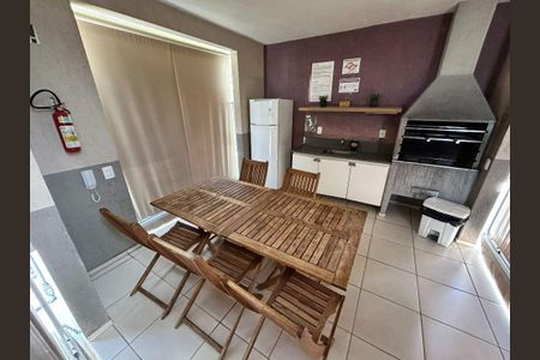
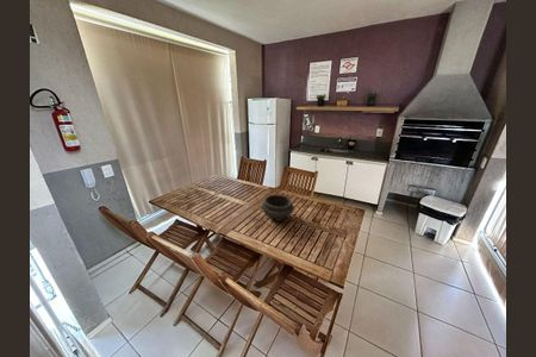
+ bowl [260,194,295,223]
